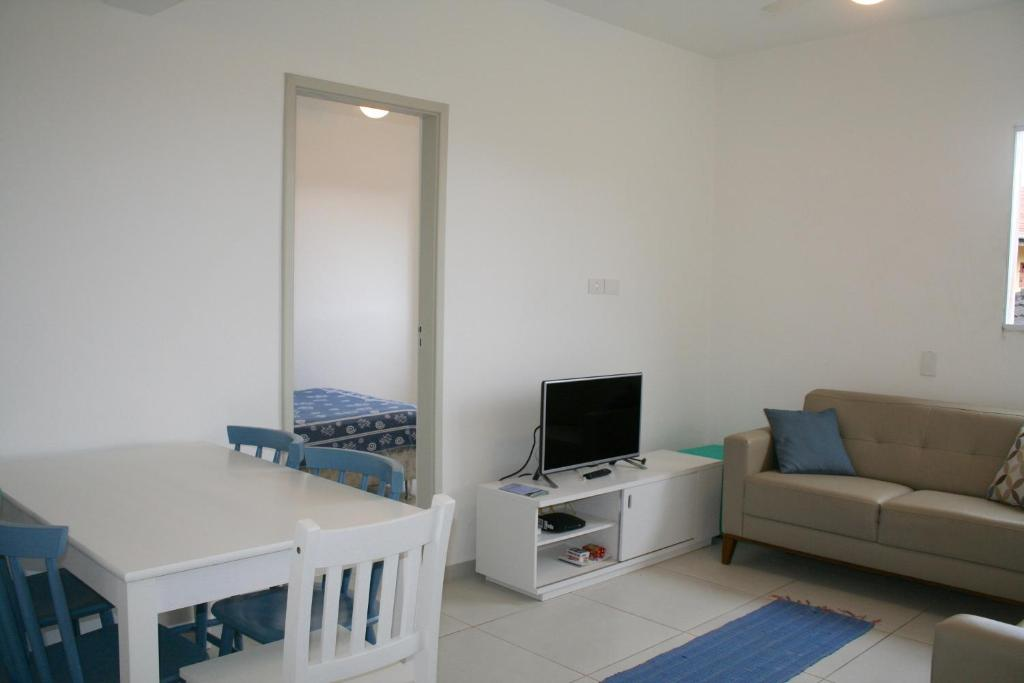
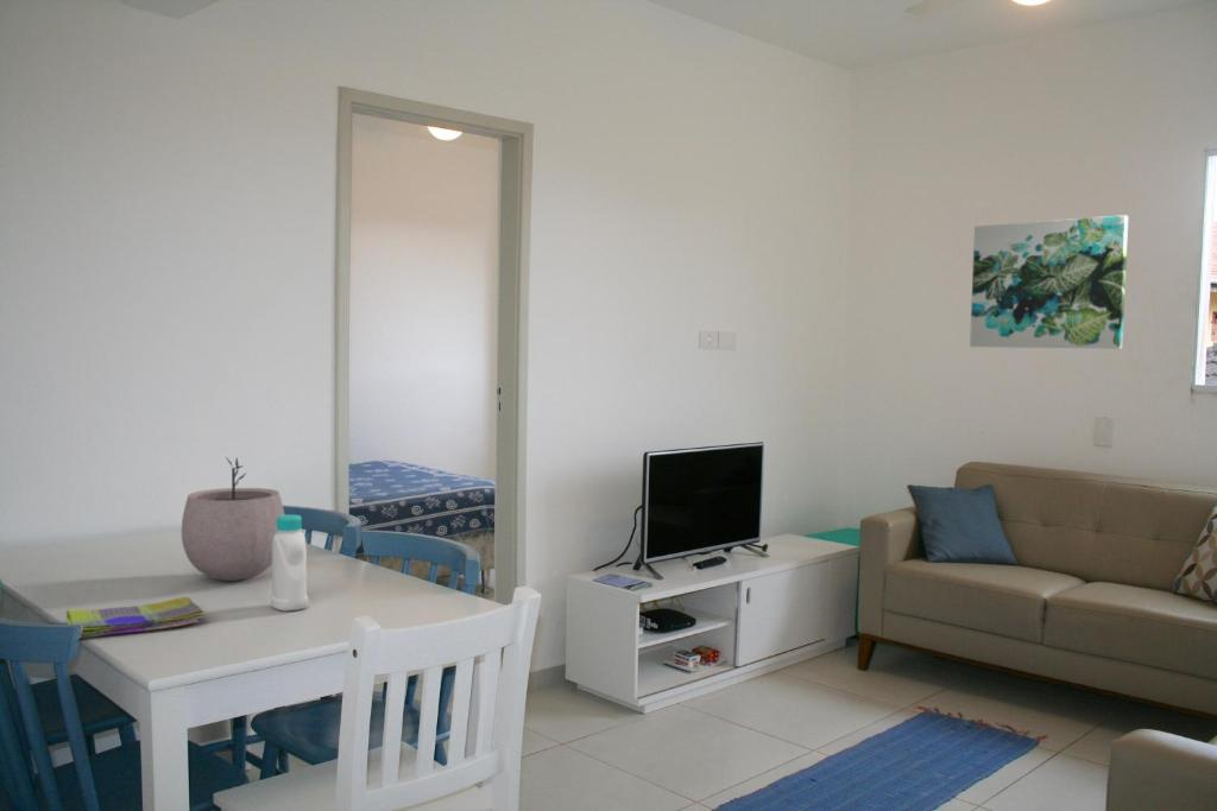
+ dish towel [65,595,207,640]
+ wall art [969,214,1129,350]
+ plant pot [181,456,286,582]
+ bottle [270,513,309,613]
